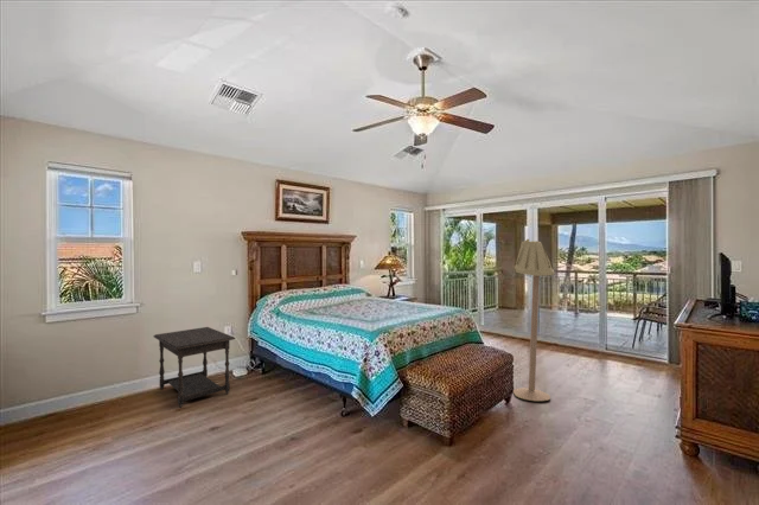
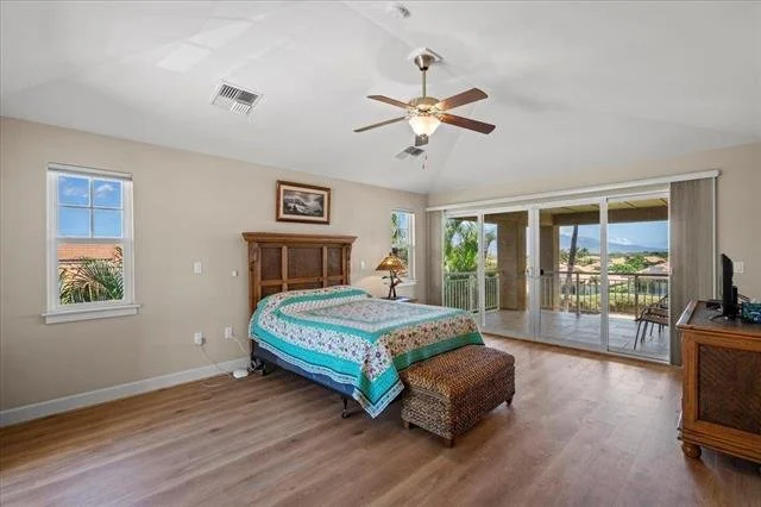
- floor lamp [512,238,556,402]
- side table [153,326,237,409]
